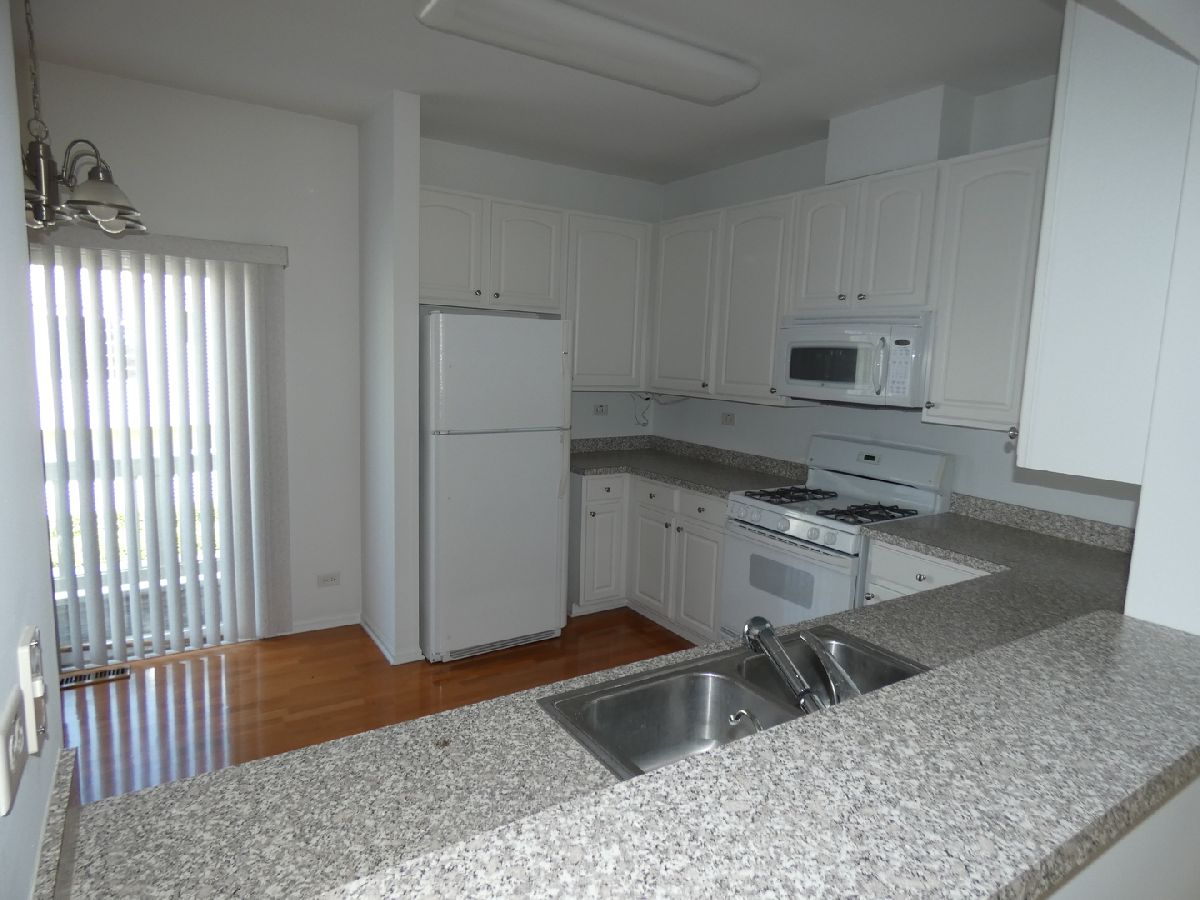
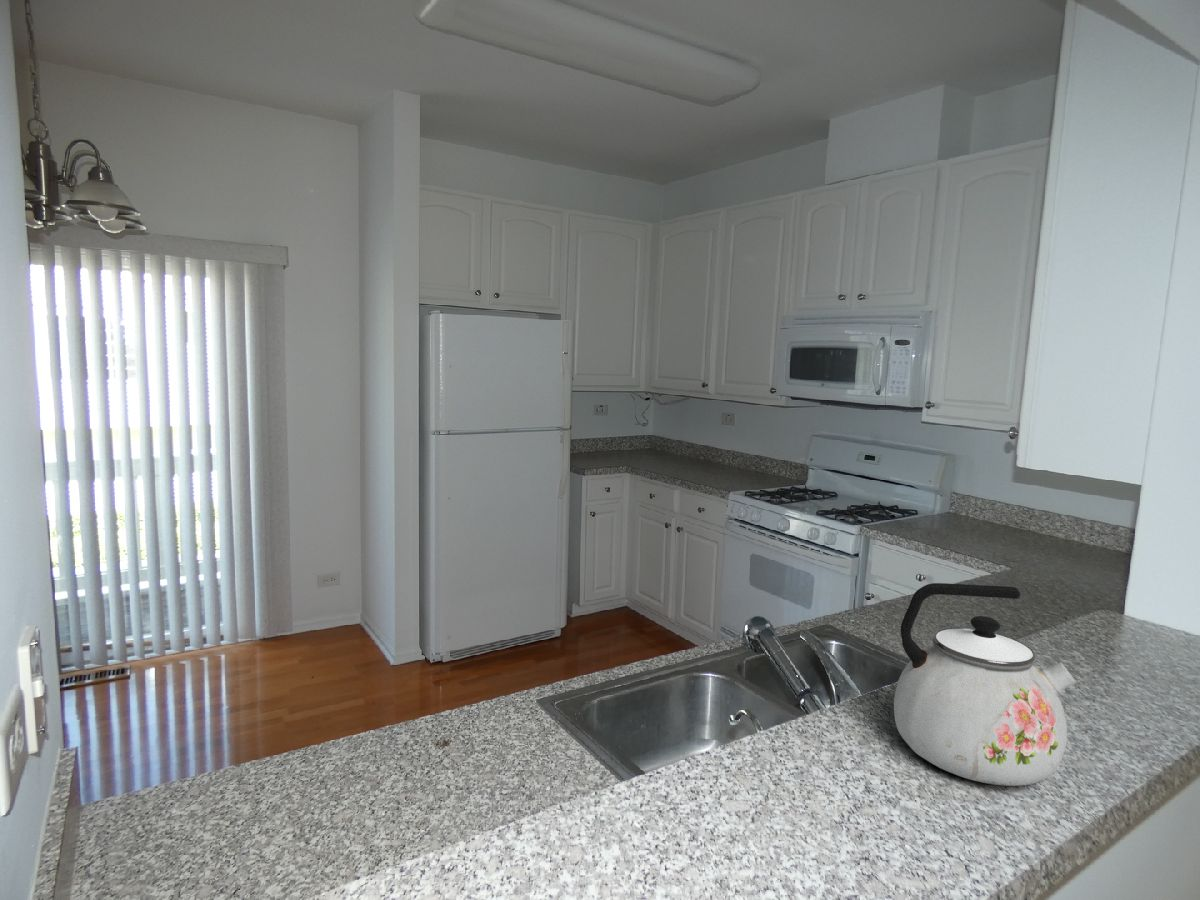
+ kettle [893,582,1077,787]
